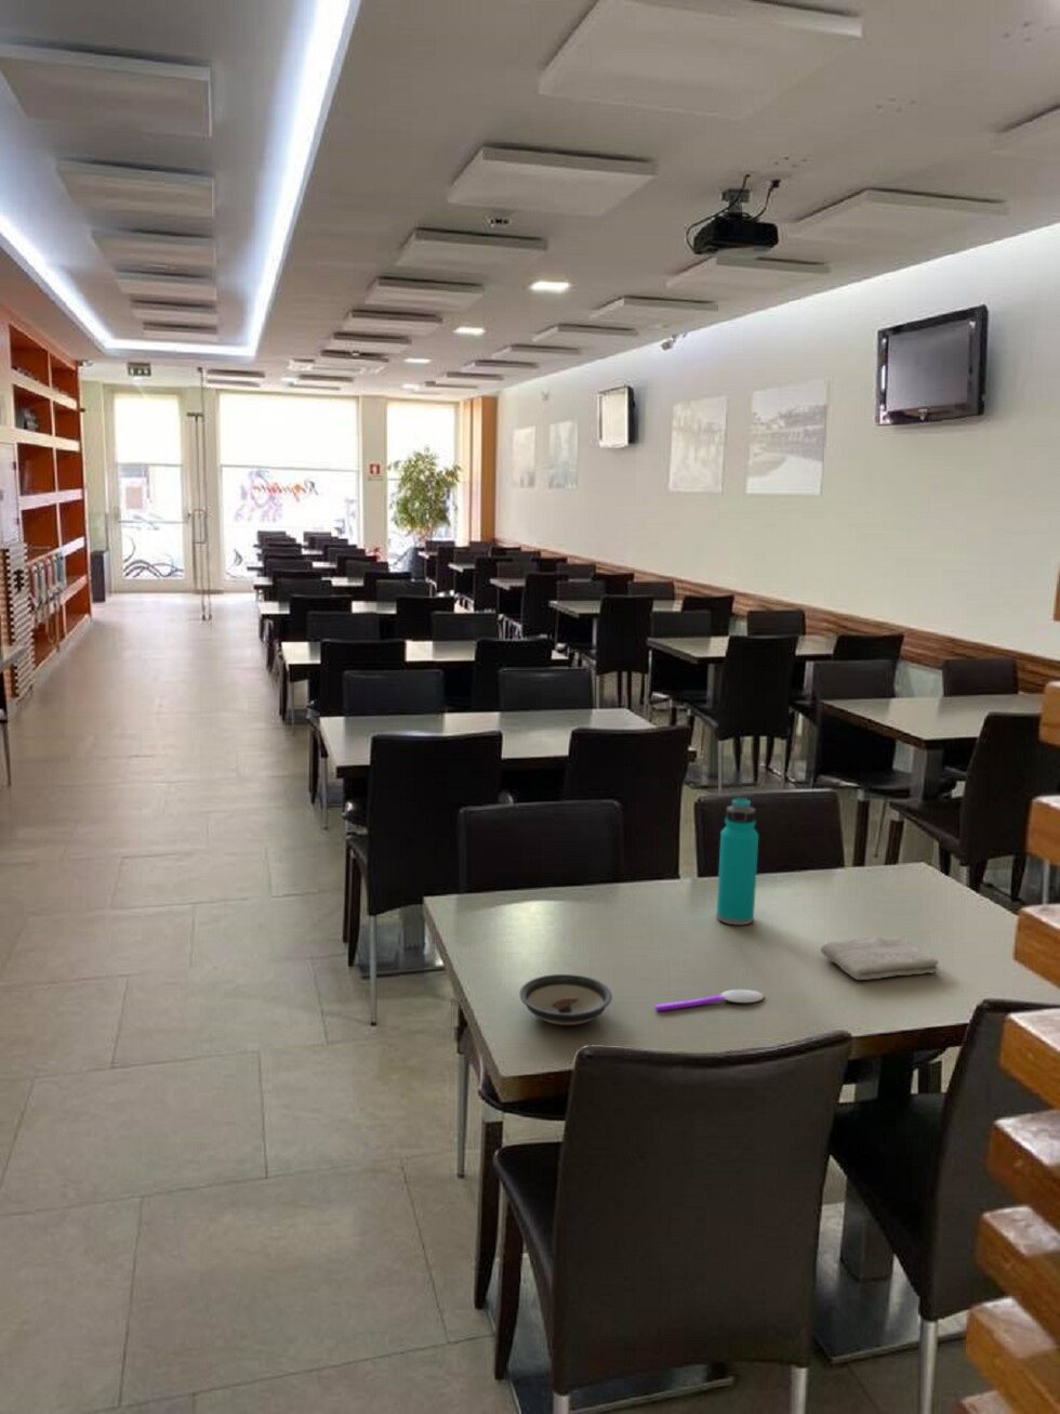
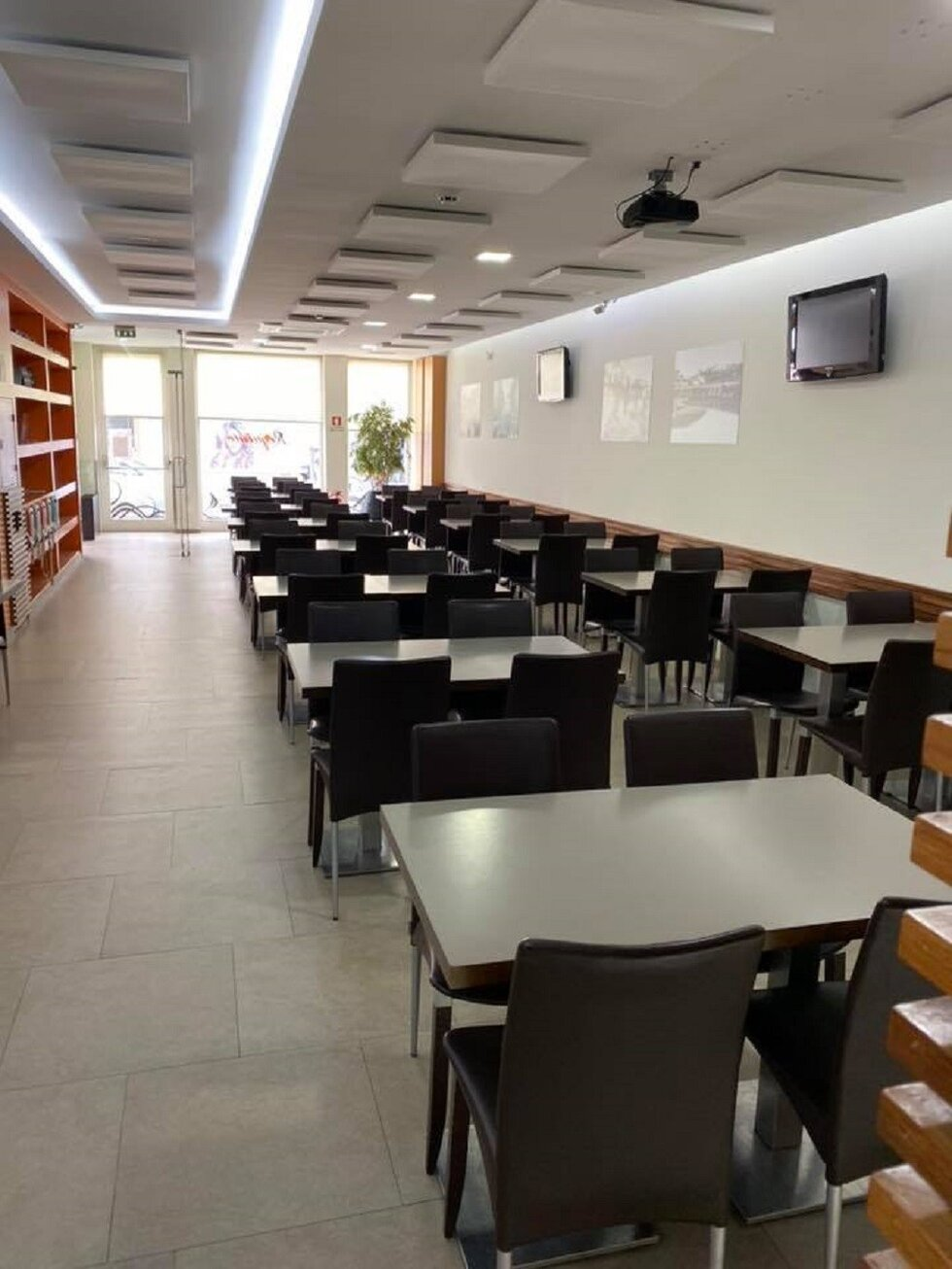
- water bottle [715,796,759,926]
- washcloth [819,936,940,981]
- saucer [518,974,614,1026]
- spoon [655,988,765,1013]
